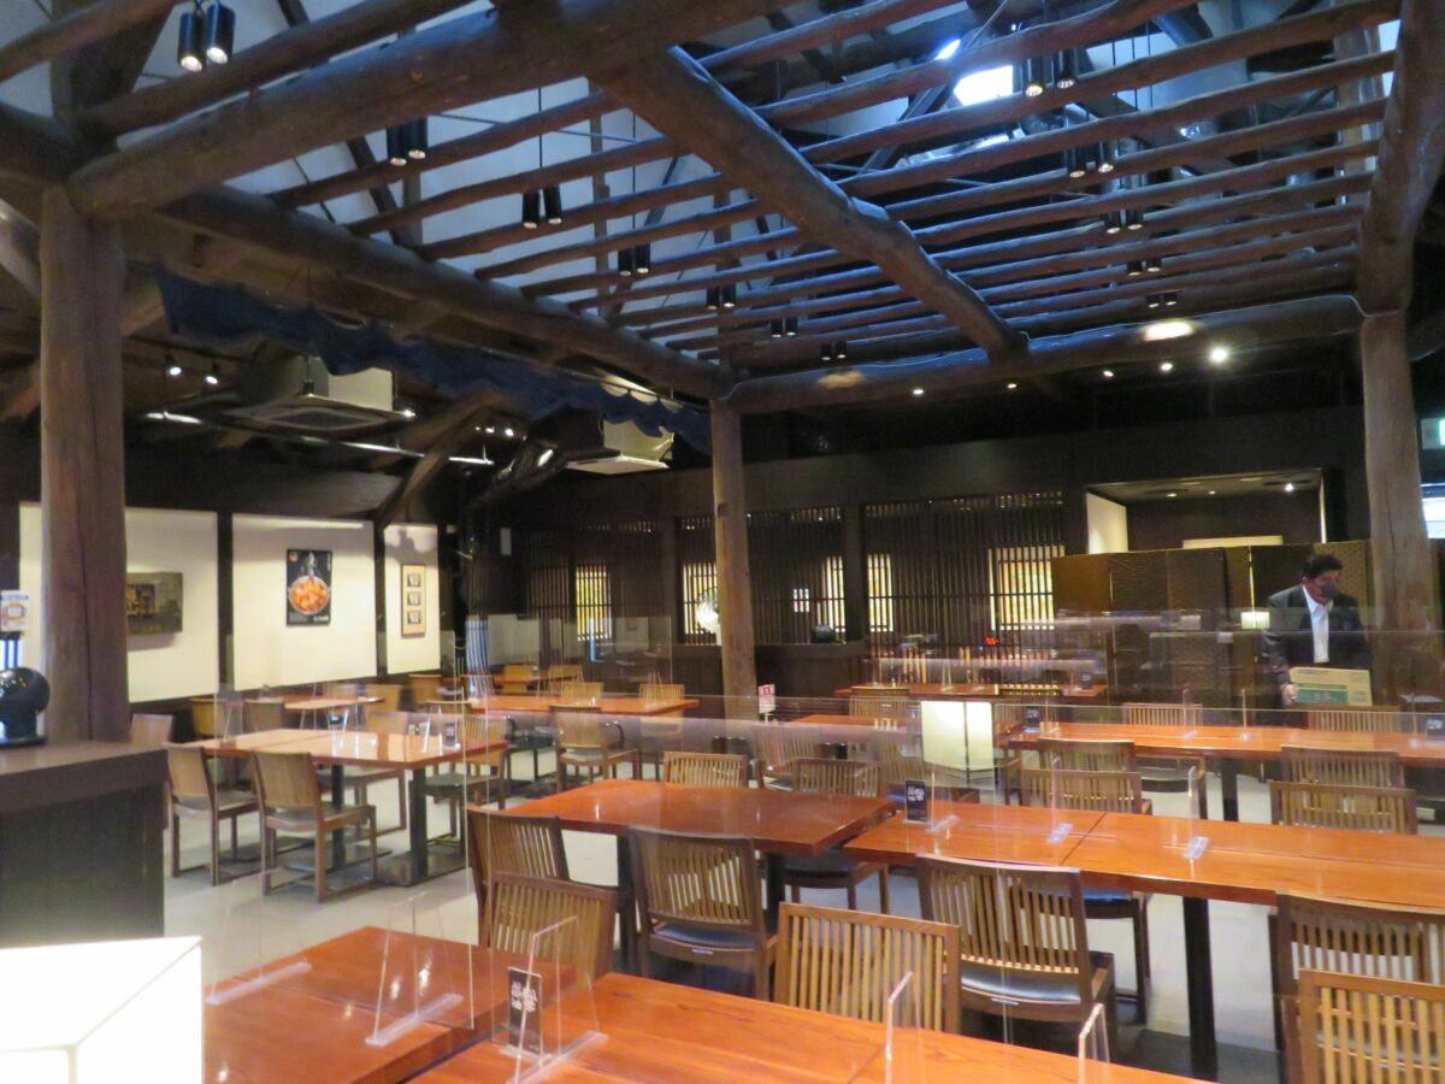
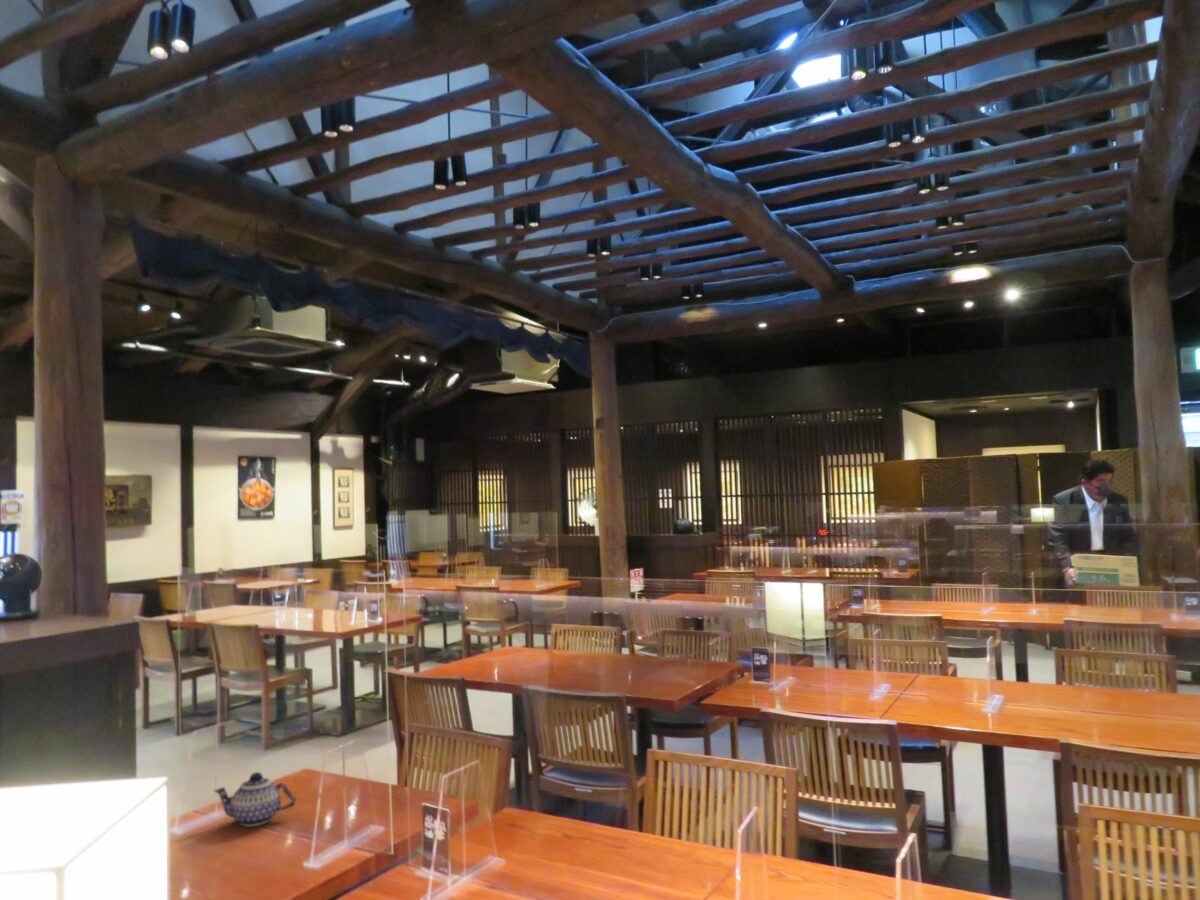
+ teapot [212,771,297,827]
